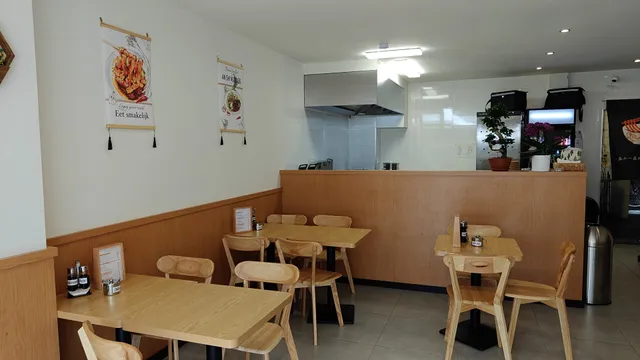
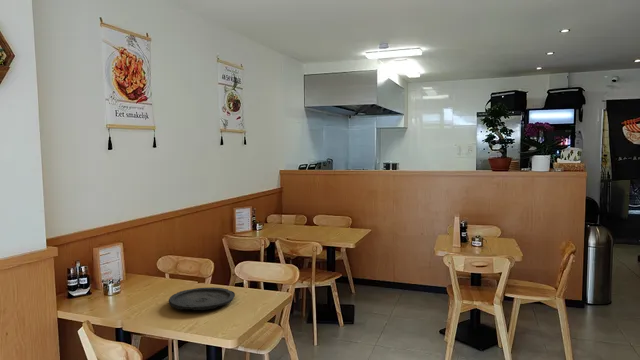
+ plate [168,286,236,311]
